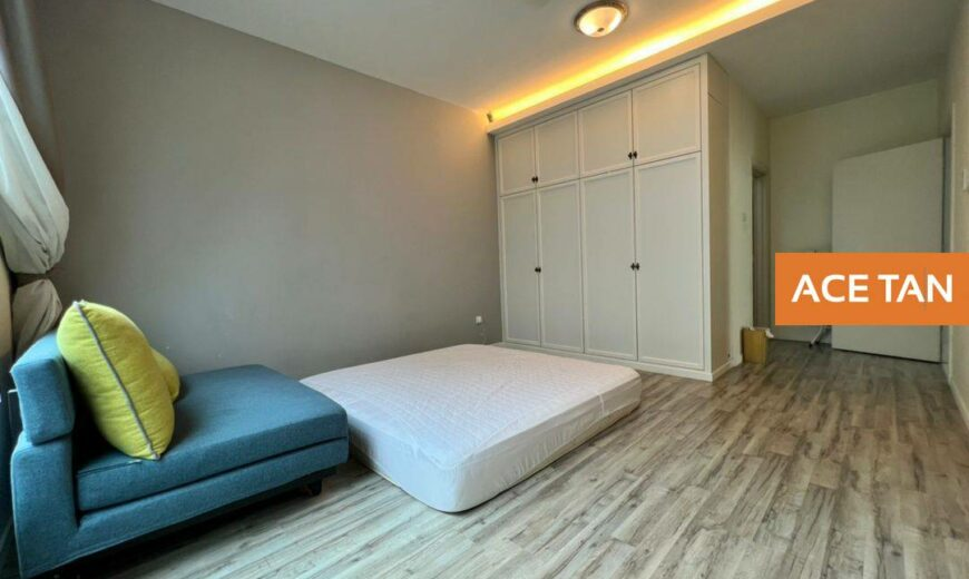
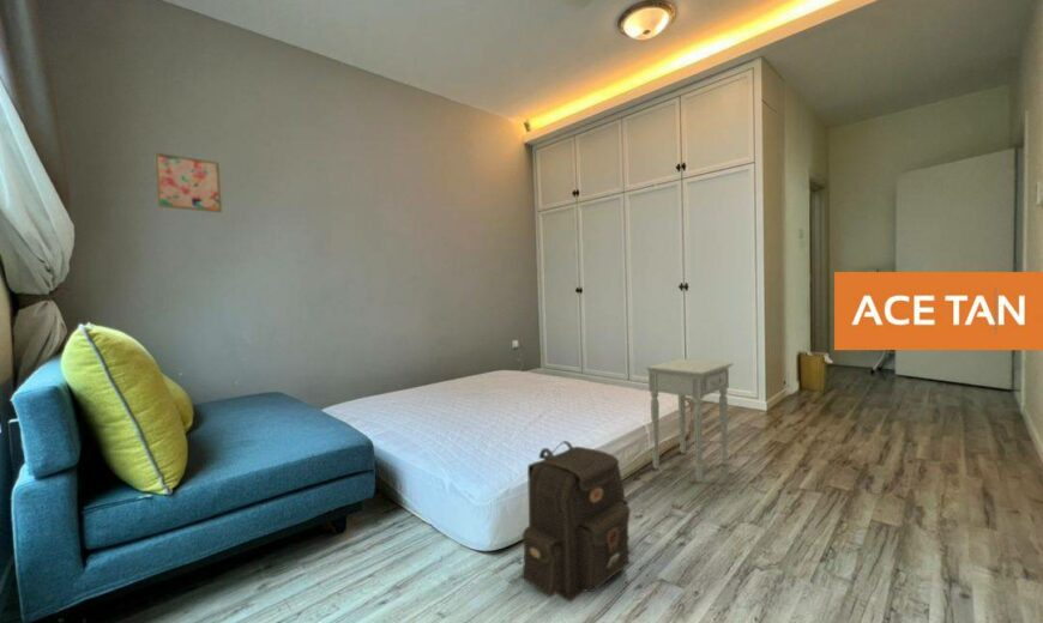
+ wall art [153,151,223,214]
+ backpack [520,440,632,603]
+ nightstand [645,357,735,483]
